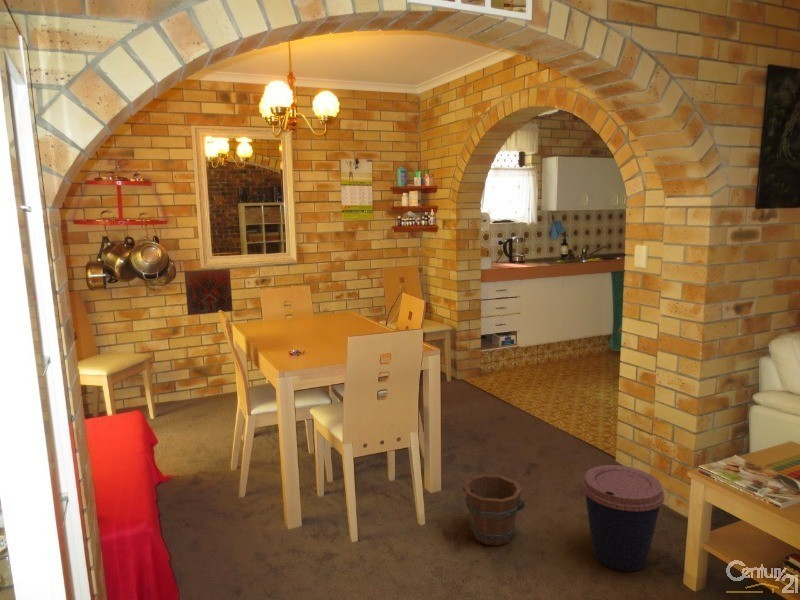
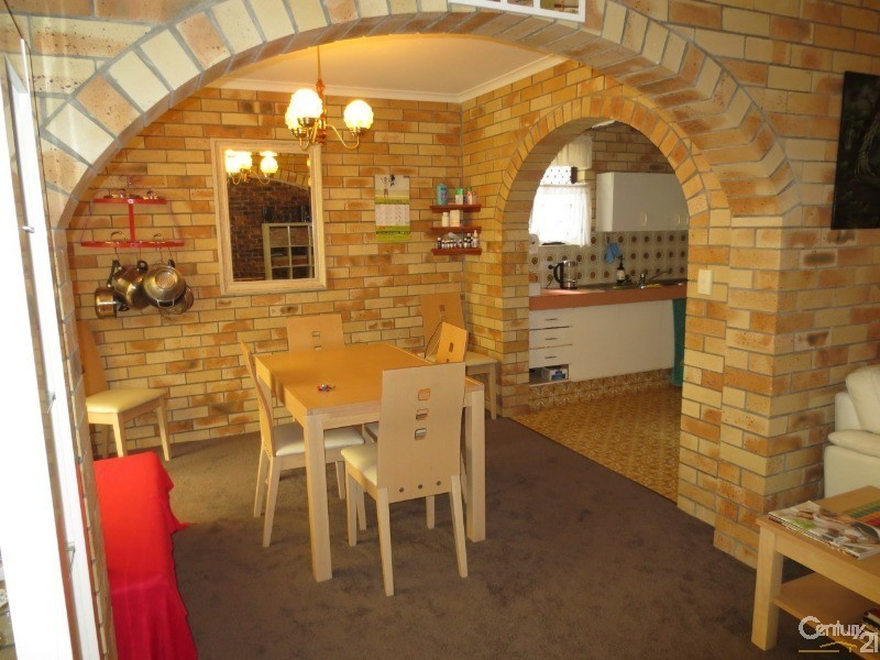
- decorative tile [183,268,234,316]
- coffee cup [581,464,665,572]
- bucket [462,473,526,547]
